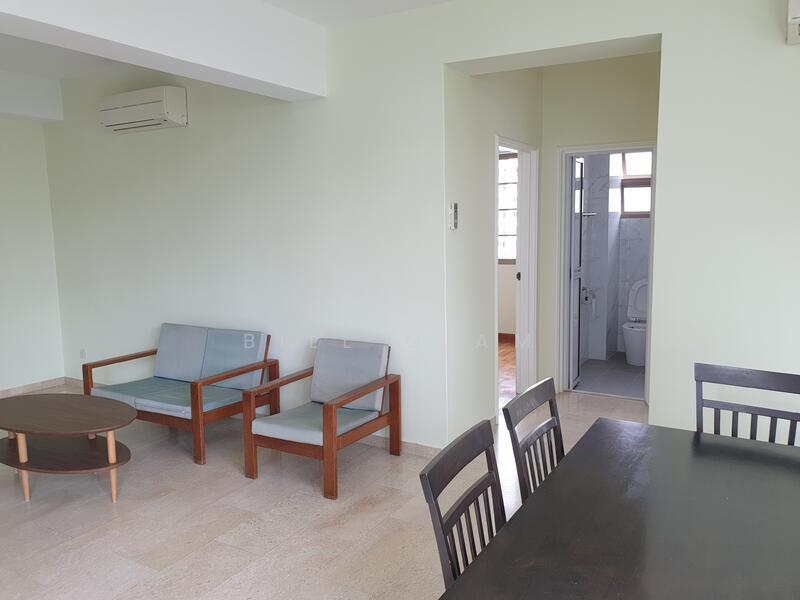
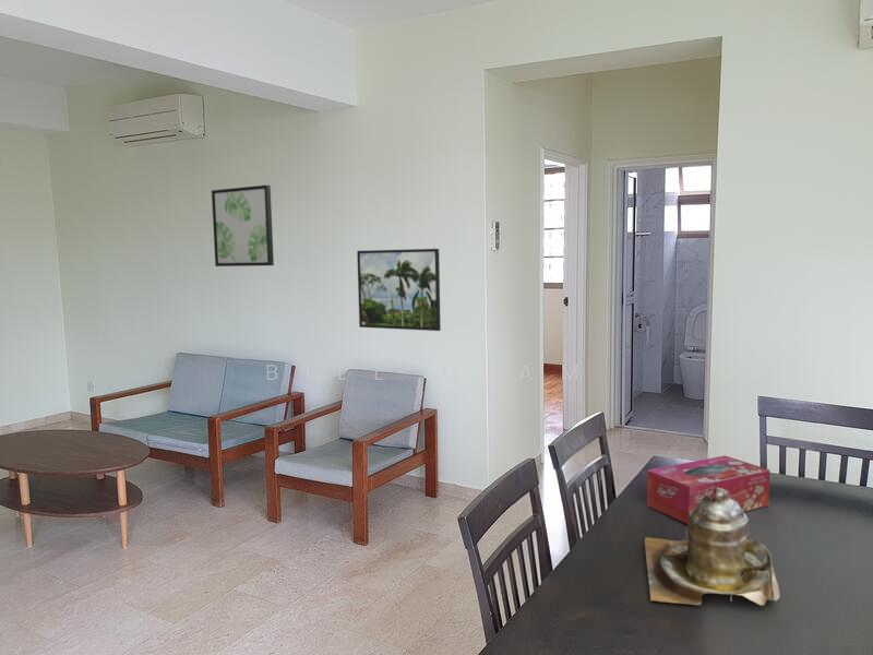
+ wall art [211,184,275,267]
+ teapot [644,487,780,606]
+ tissue box [646,454,770,525]
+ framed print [356,248,442,332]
